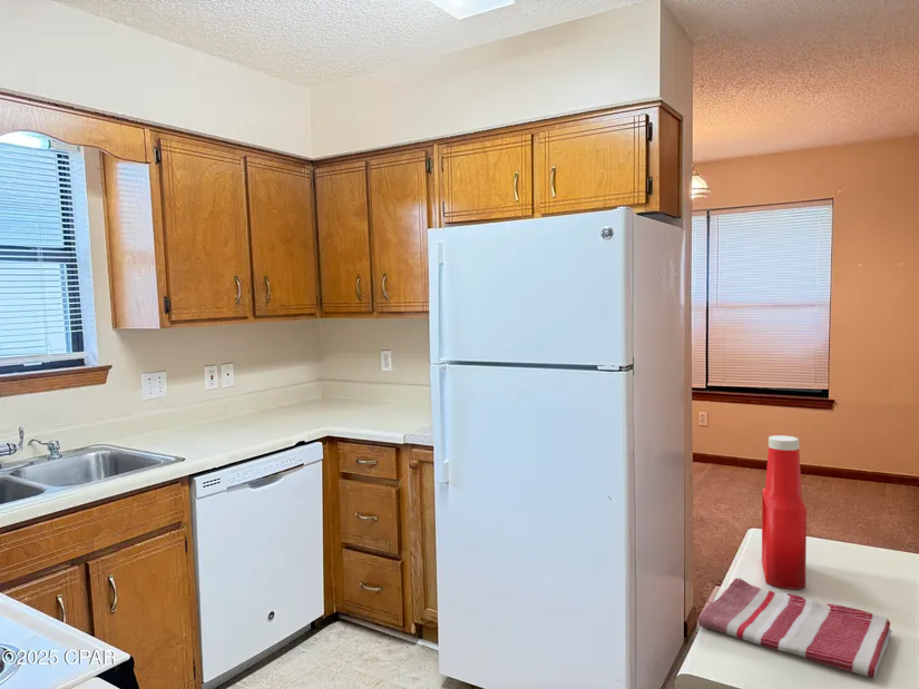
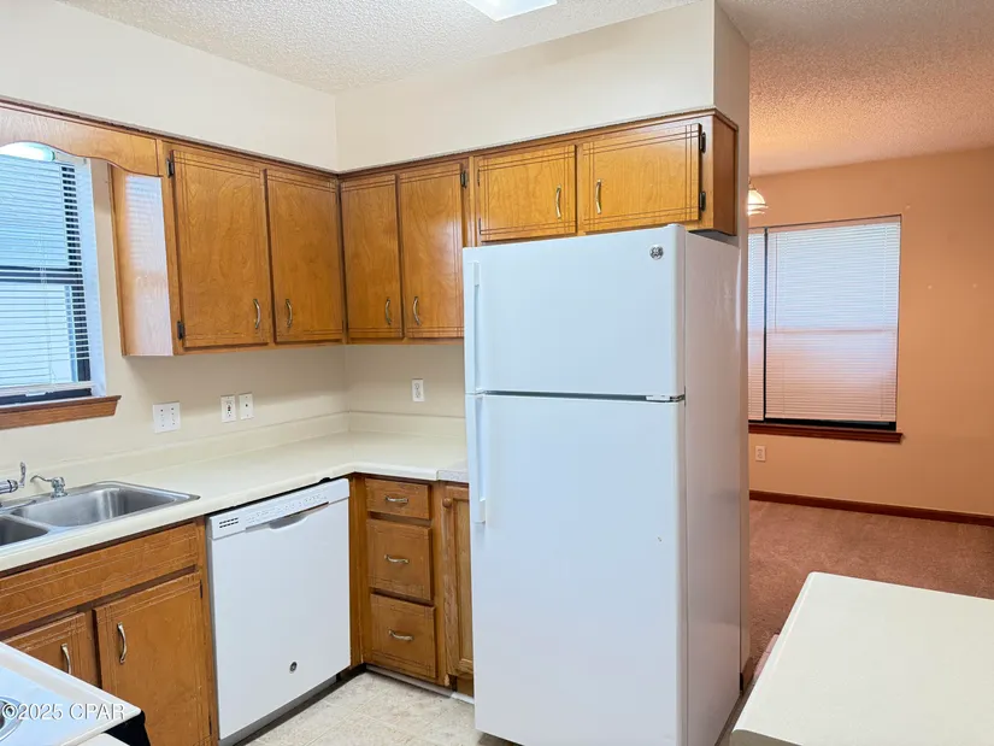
- soap bottle [761,434,808,591]
- dish towel [697,578,893,679]
